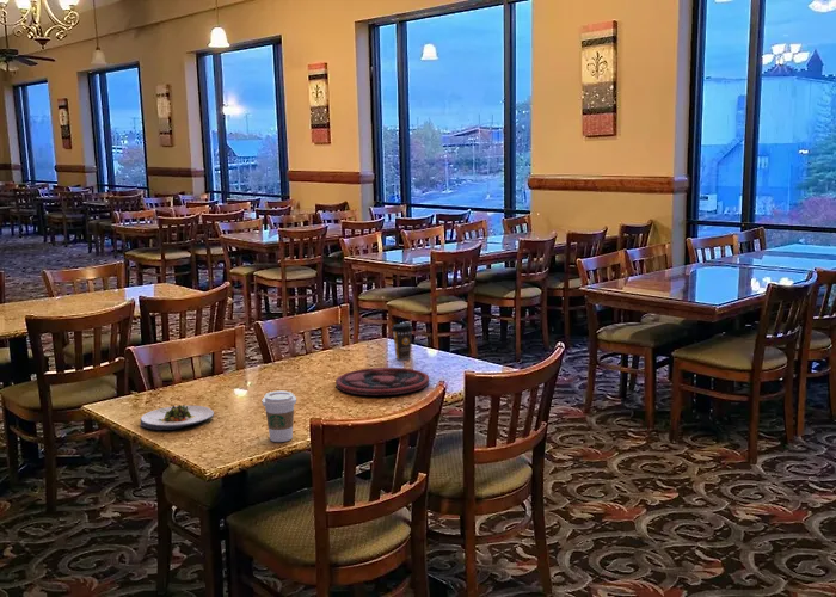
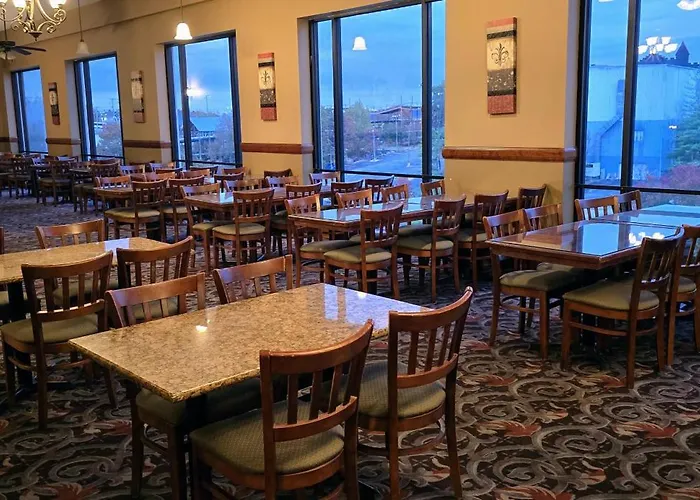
- salad plate [140,404,215,431]
- coffee cup [262,390,297,443]
- coffee cup [391,322,414,361]
- plate [334,367,430,396]
